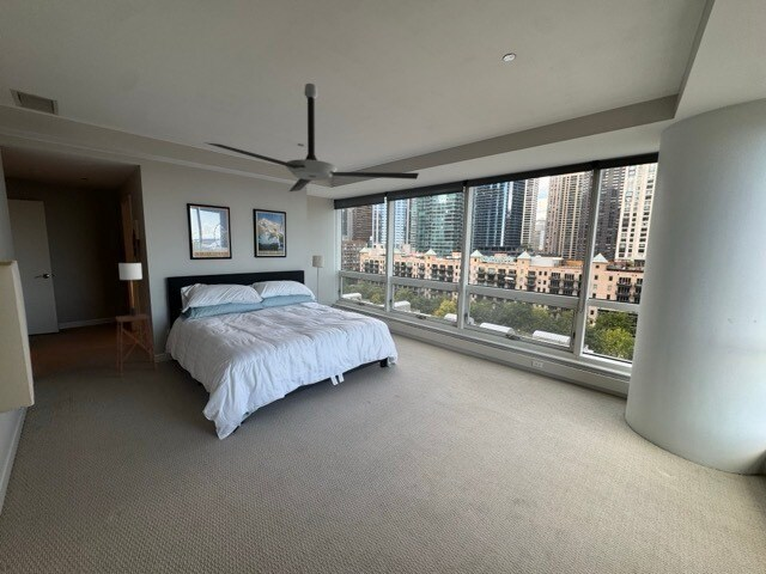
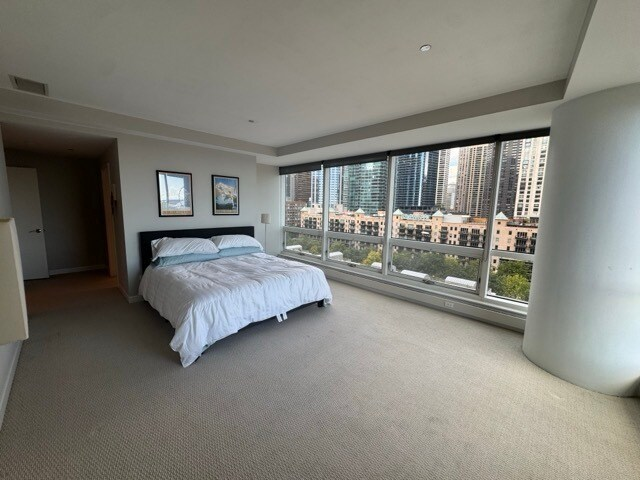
- table lamp [117,262,144,317]
- side table [114,312,158,378]
- ceiling fan [203,83,420,193]
